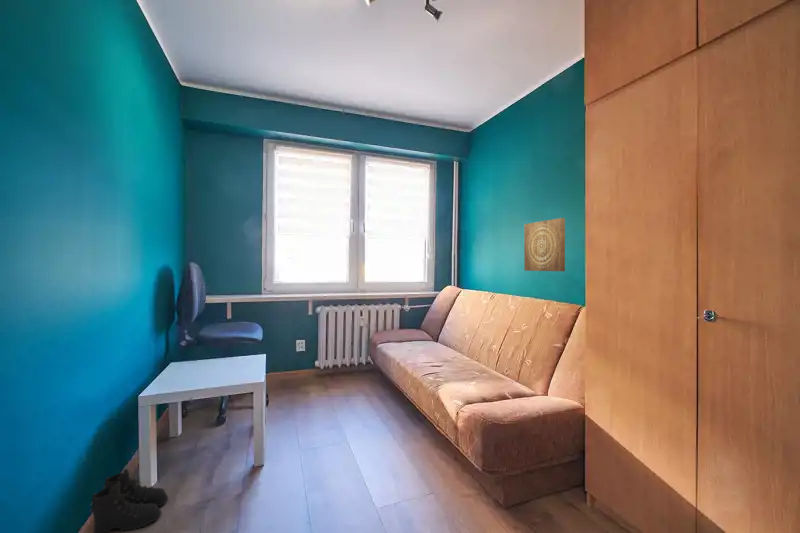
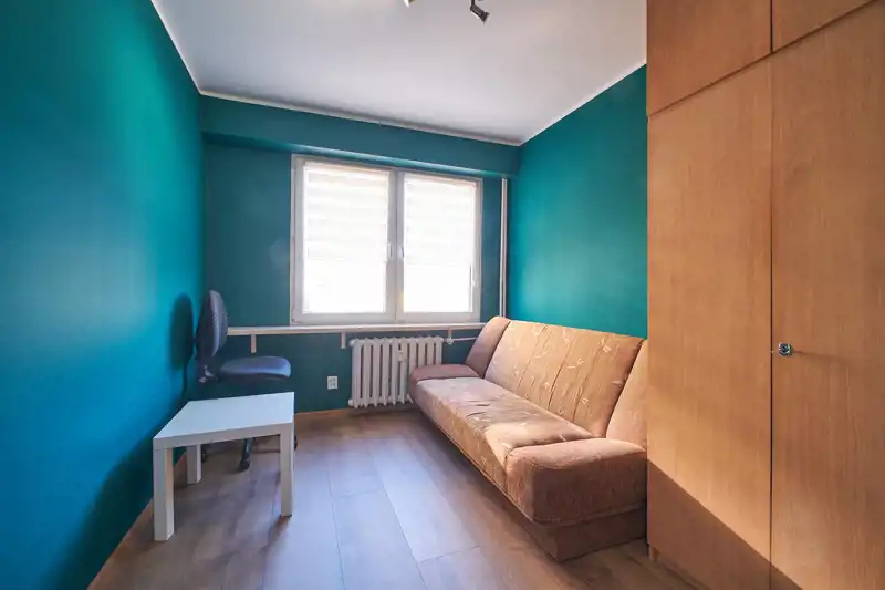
- boots [88,468,169,533]
- wall art [523,217,566,272]
